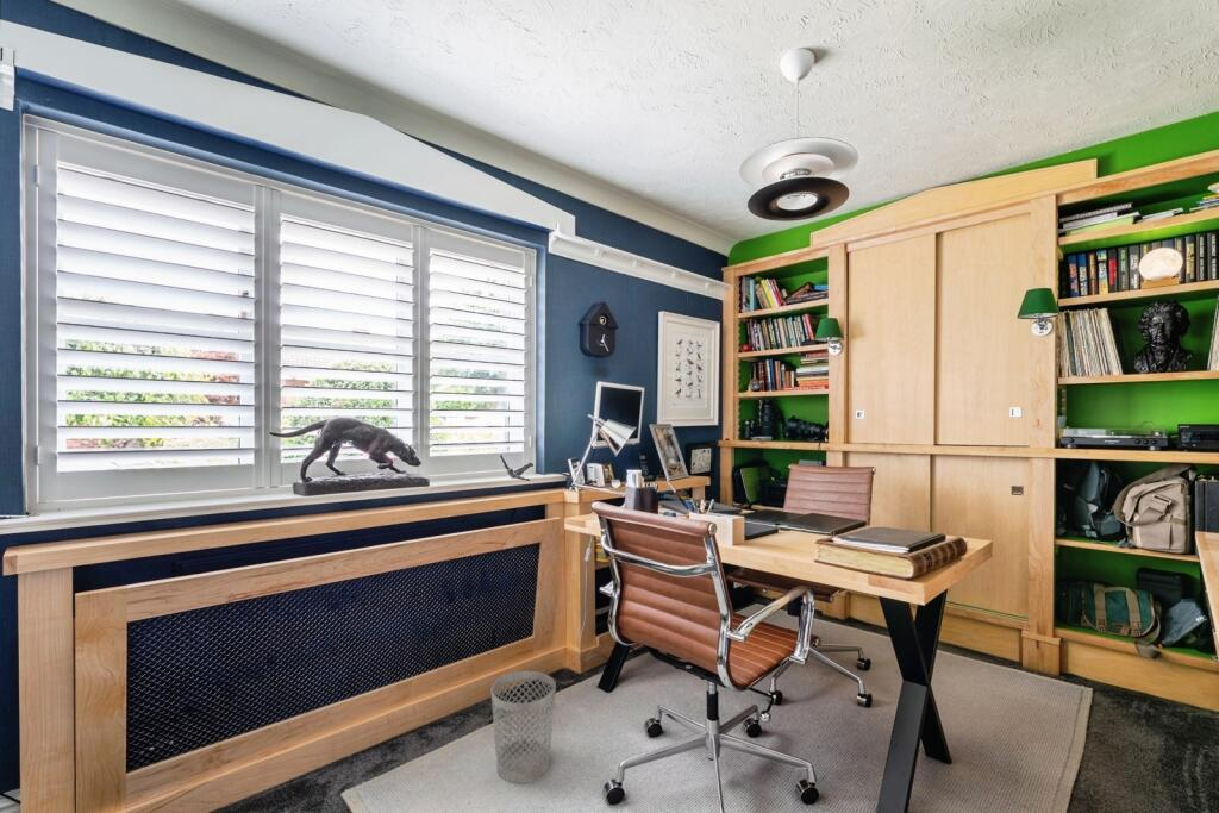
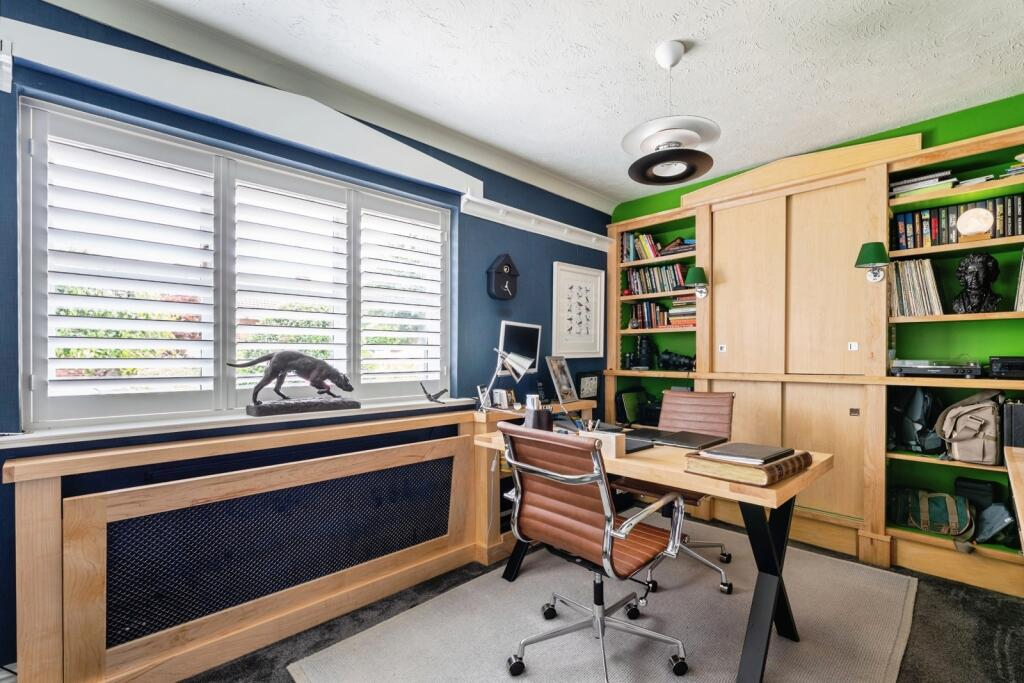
- wastebasket [490,670,557,784]
